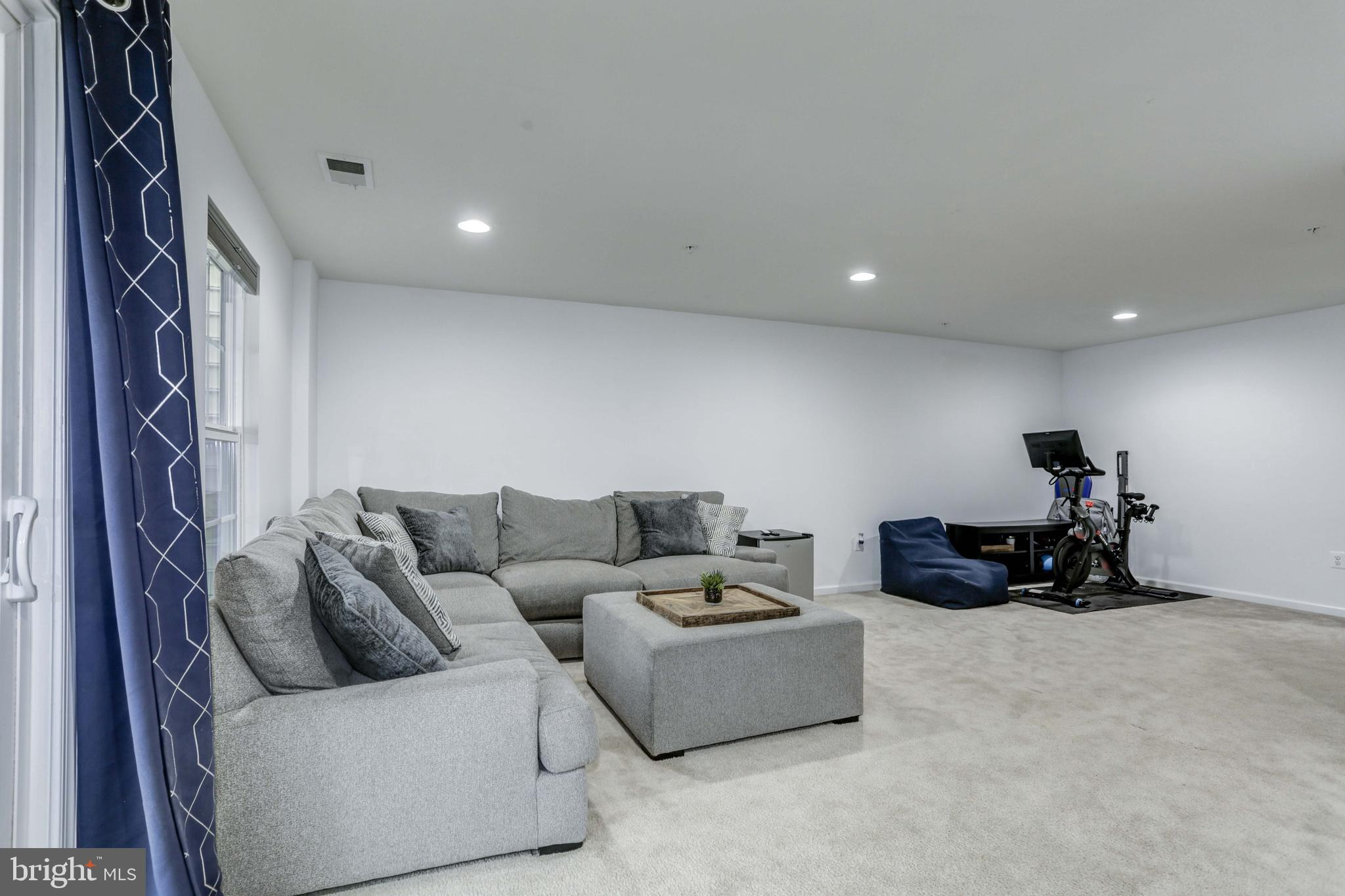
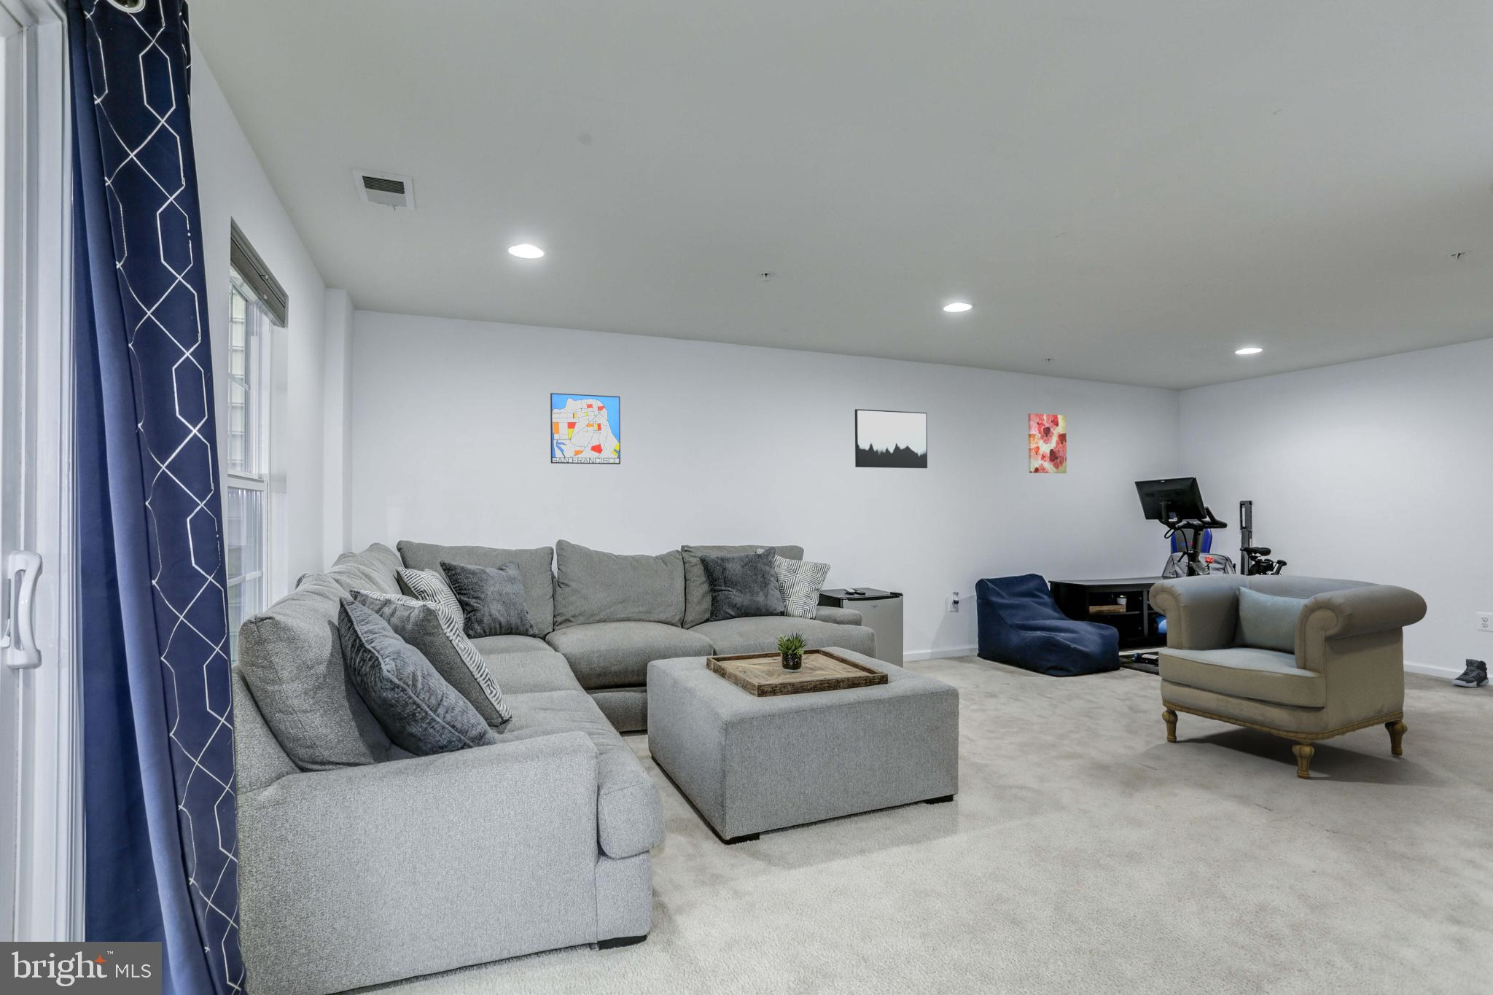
+ wall art [855,409,928,469]
+ wall art [1027,413,1067,474]
+ wall art [549,392,622,465]
+ armchair [1148,574,1428,780]
+ sneaker [1452,659,1490,689]
